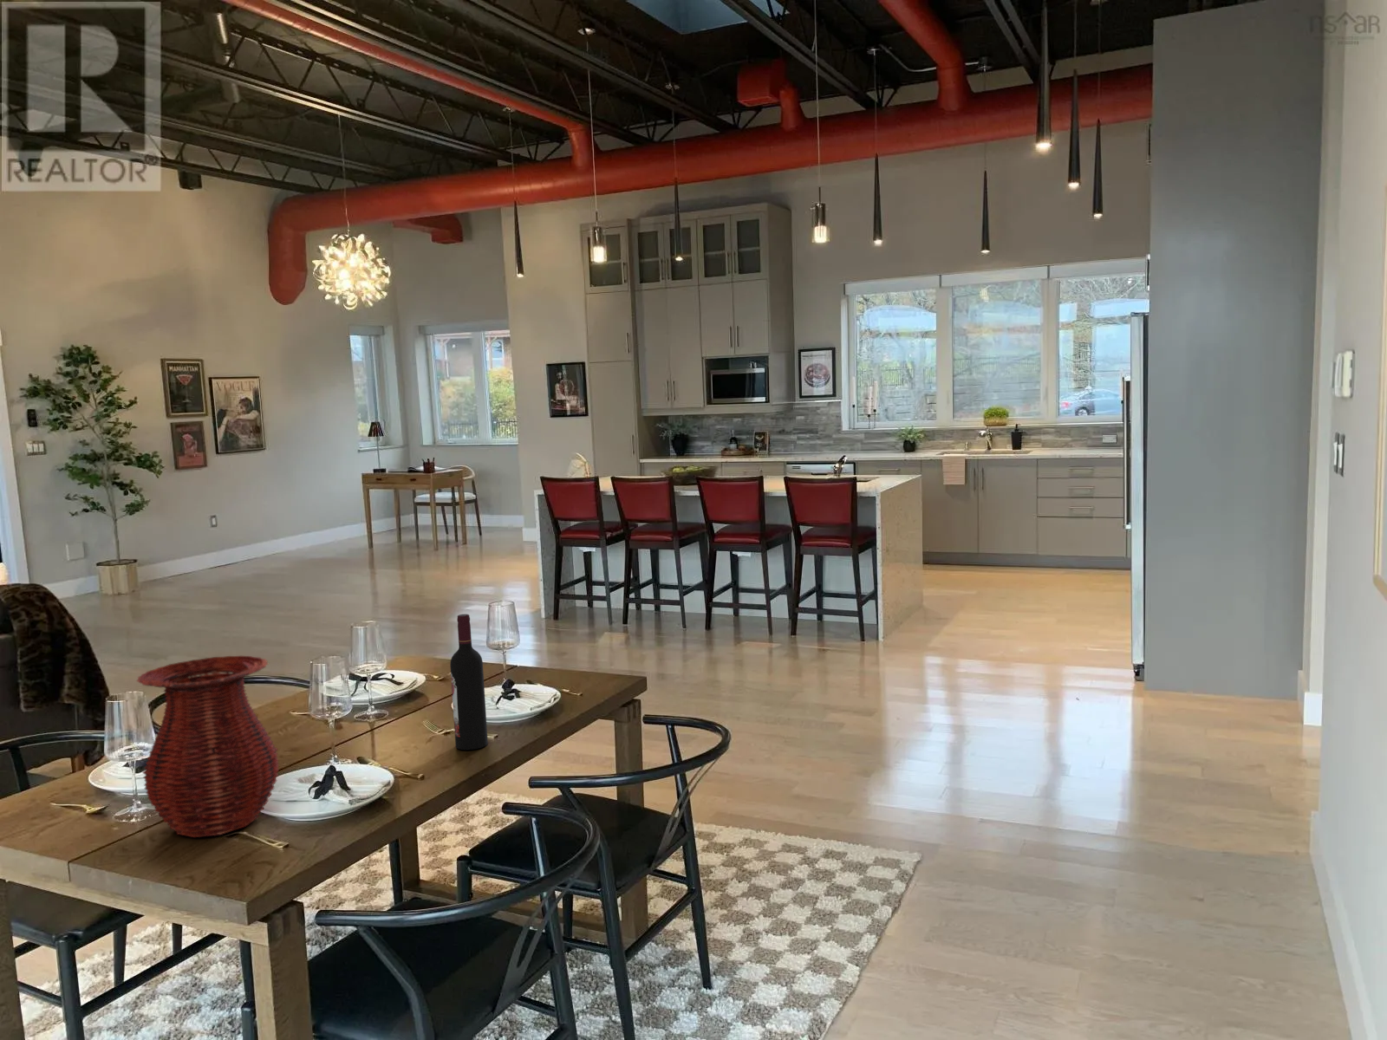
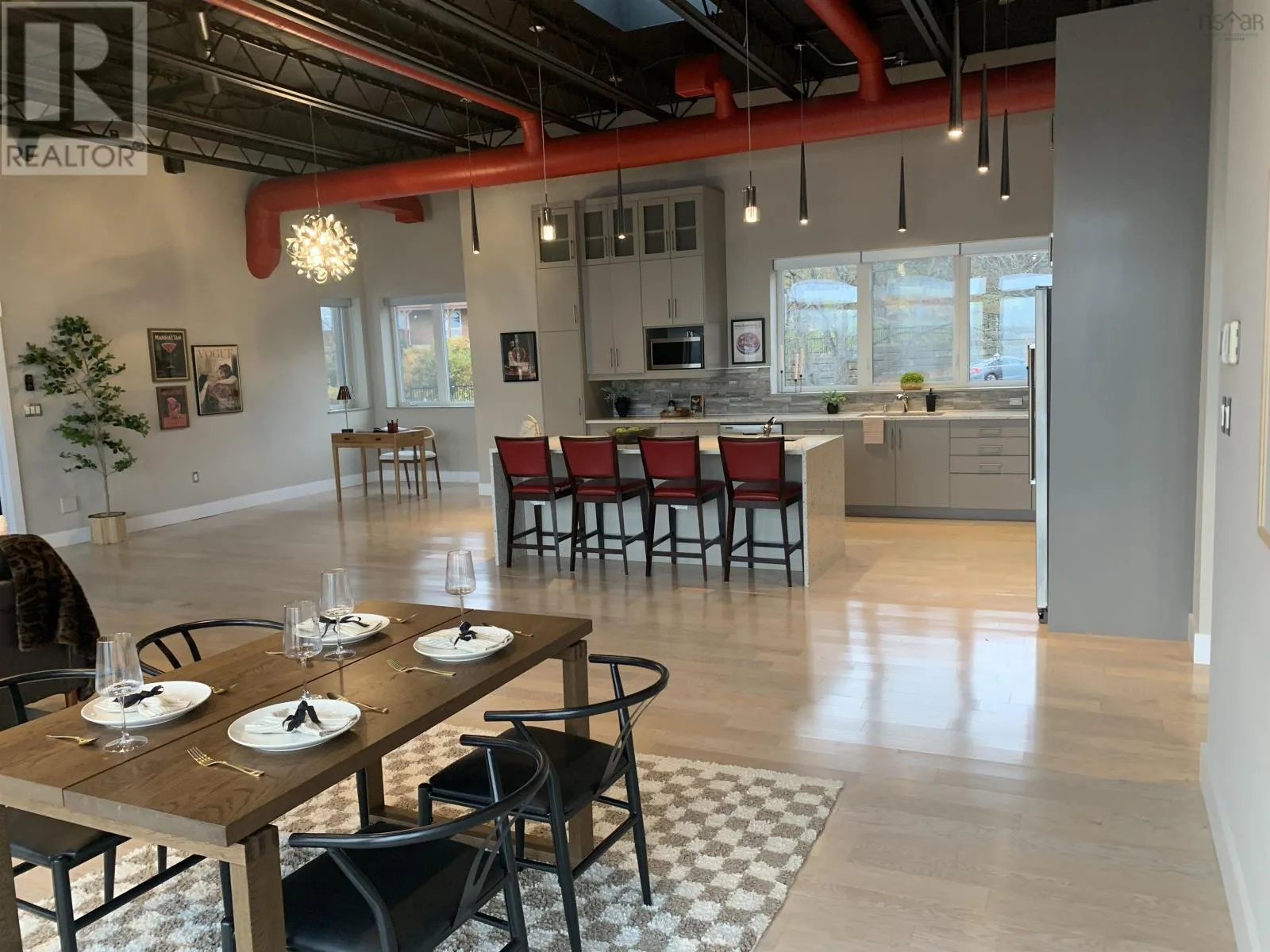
- wine bottle [449,614,489,751]
- vase [135,655,280,838]
